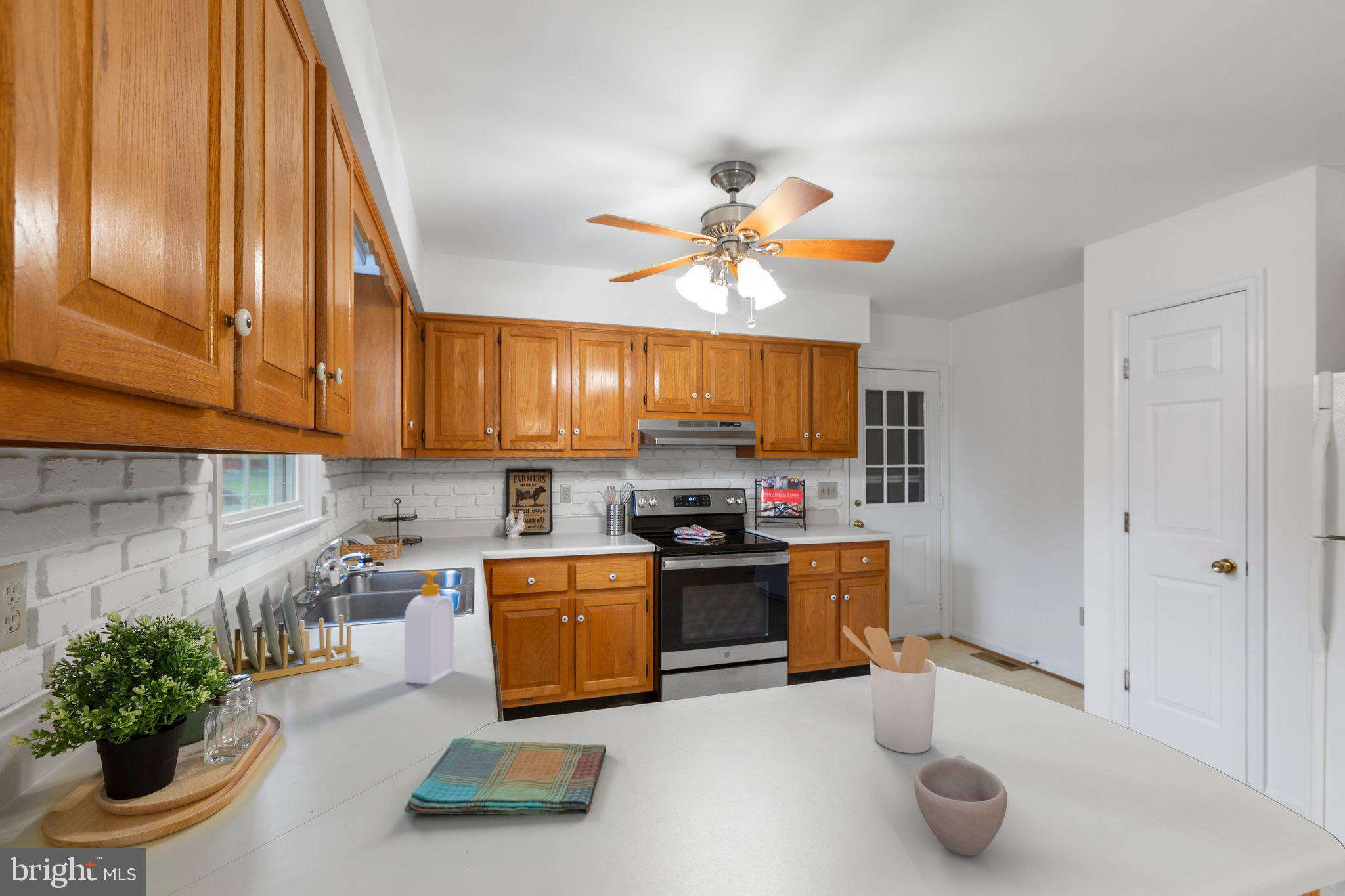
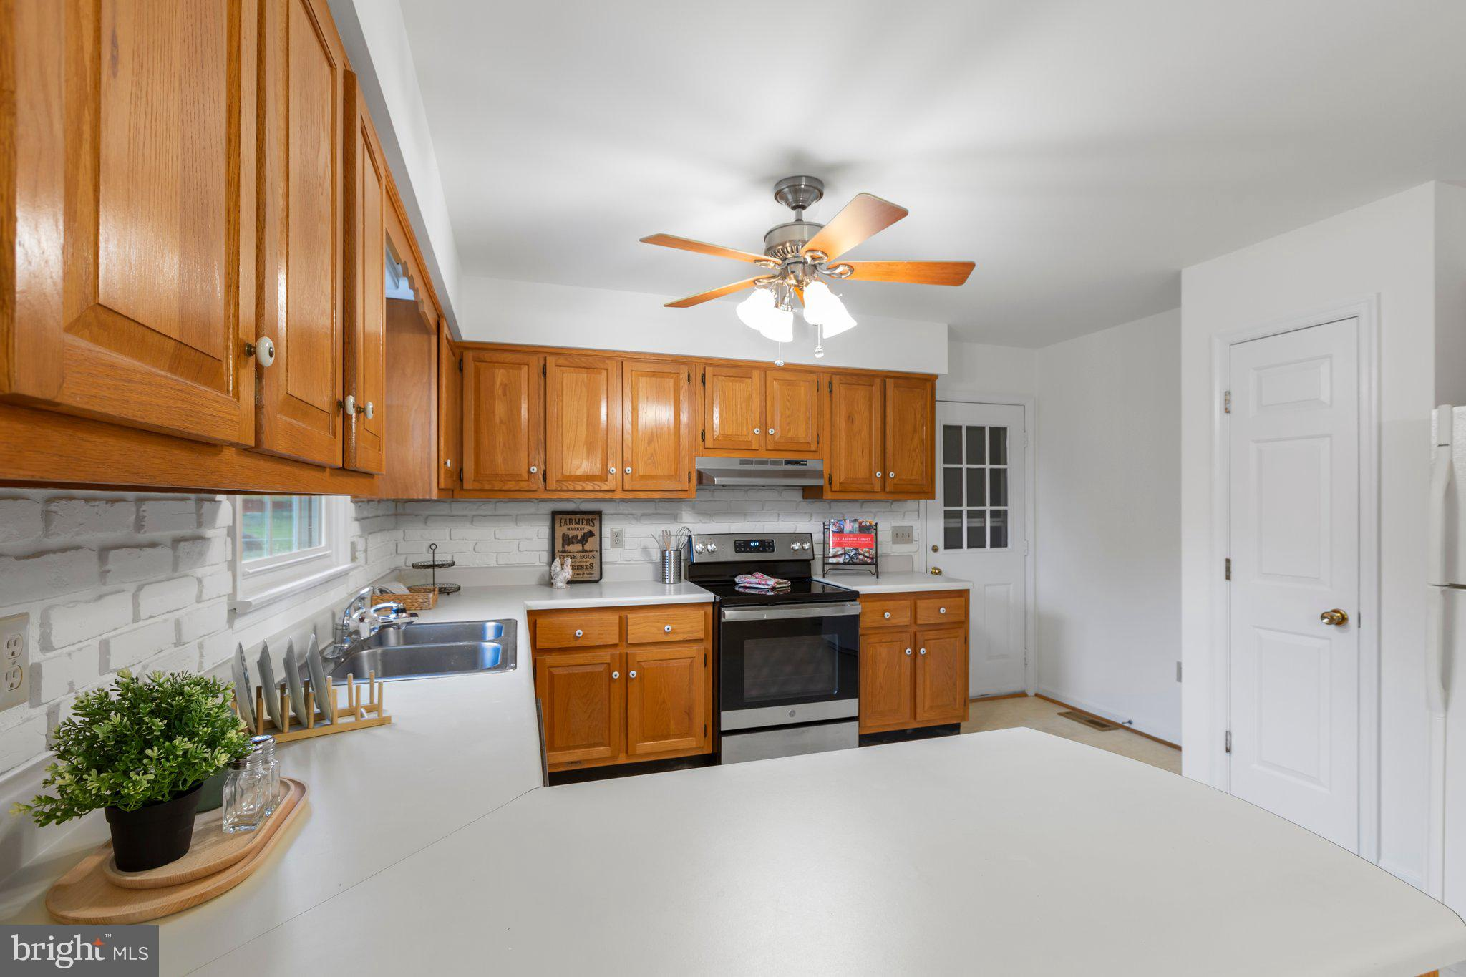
- cup [914,754,1008,857]
- utensil holder [842,625,937,754]
- dish towel [403,737,607,815]
- soap bottle [404,570,455,685]
